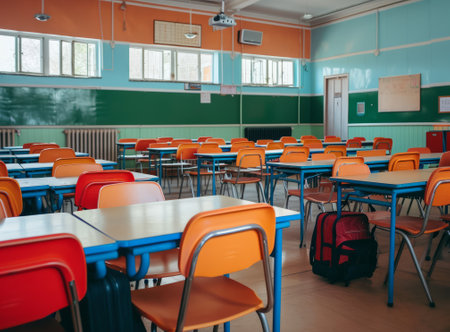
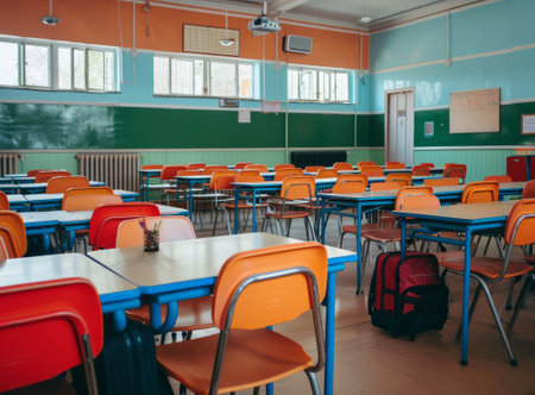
+ pen holder [138,217,164,252]
